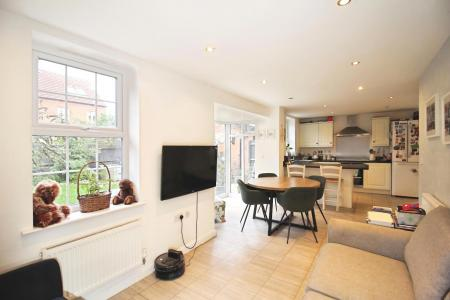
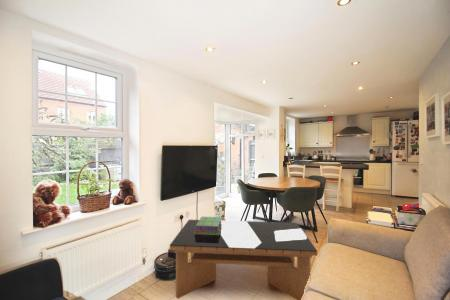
+ coffee table [169,219,318,300]
+ stack of books [194,216,223,235]
